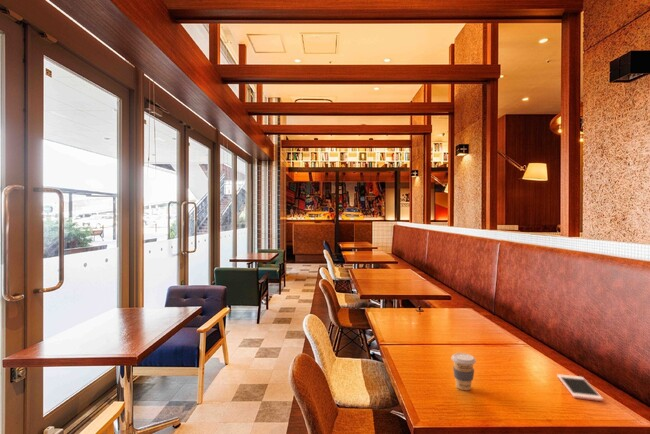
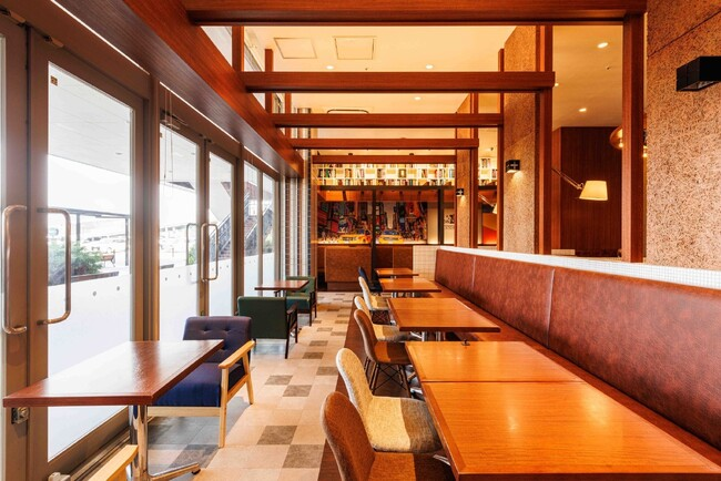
- coffee cup [451,352,477,391]
- cell phone [556,373,604,402]
